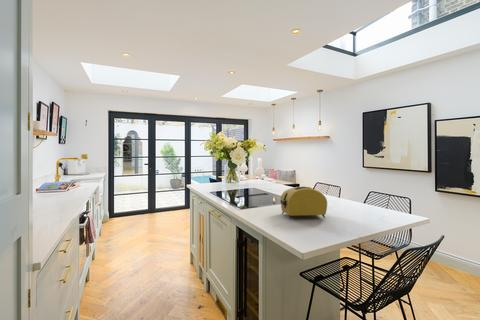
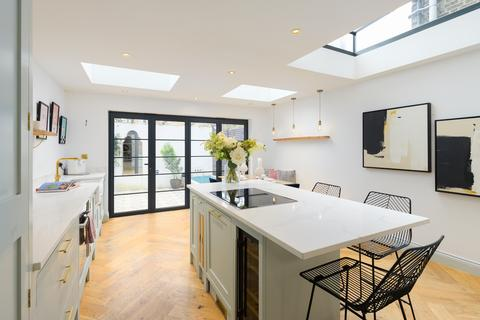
- toaster [279,186,328,220]
